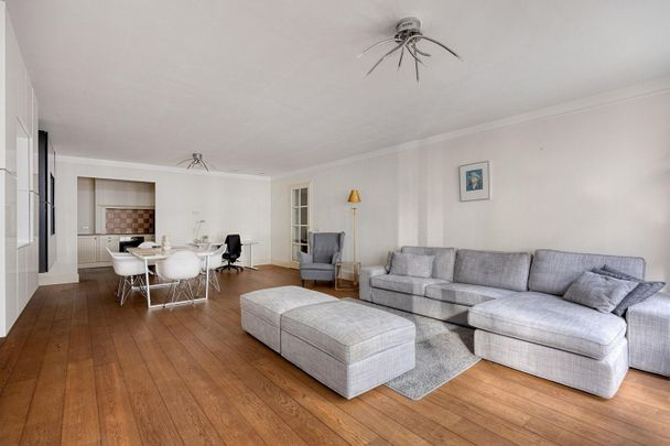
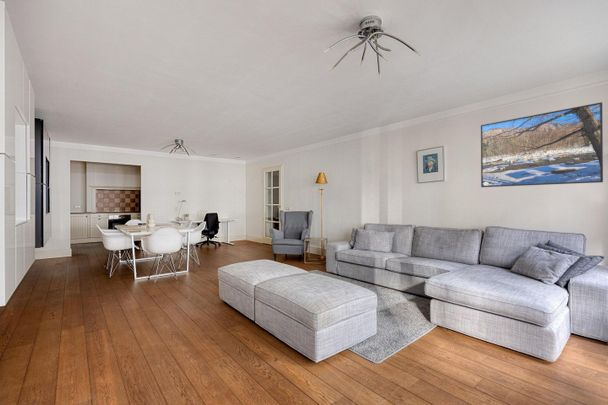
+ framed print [480,101,604,188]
